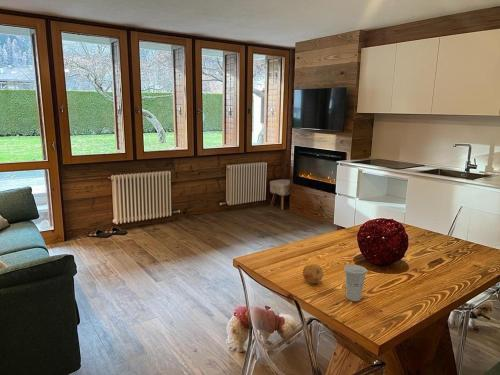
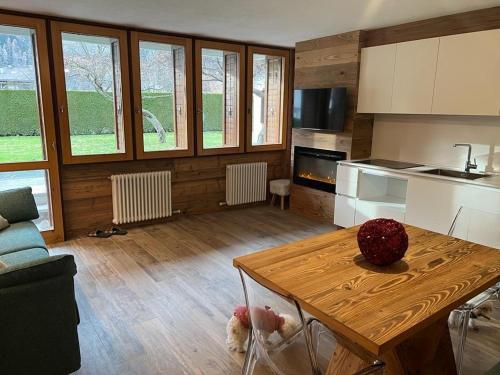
- fruit [302,263,324,284]
- cup [343,264,368,302]
